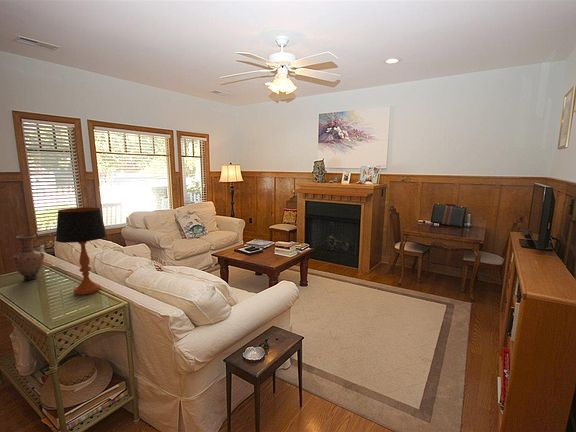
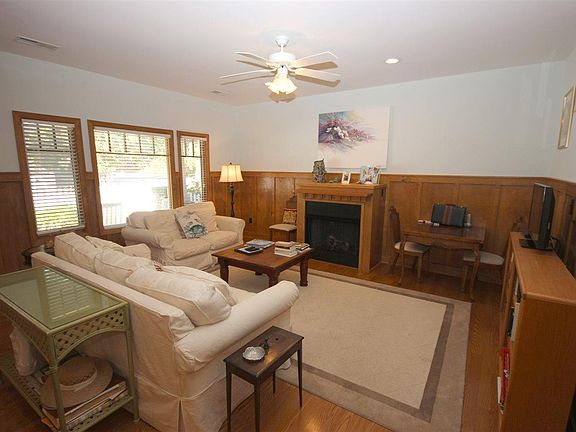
- table lamp [55,206,108,296]
- vase [12,234,45,281]
